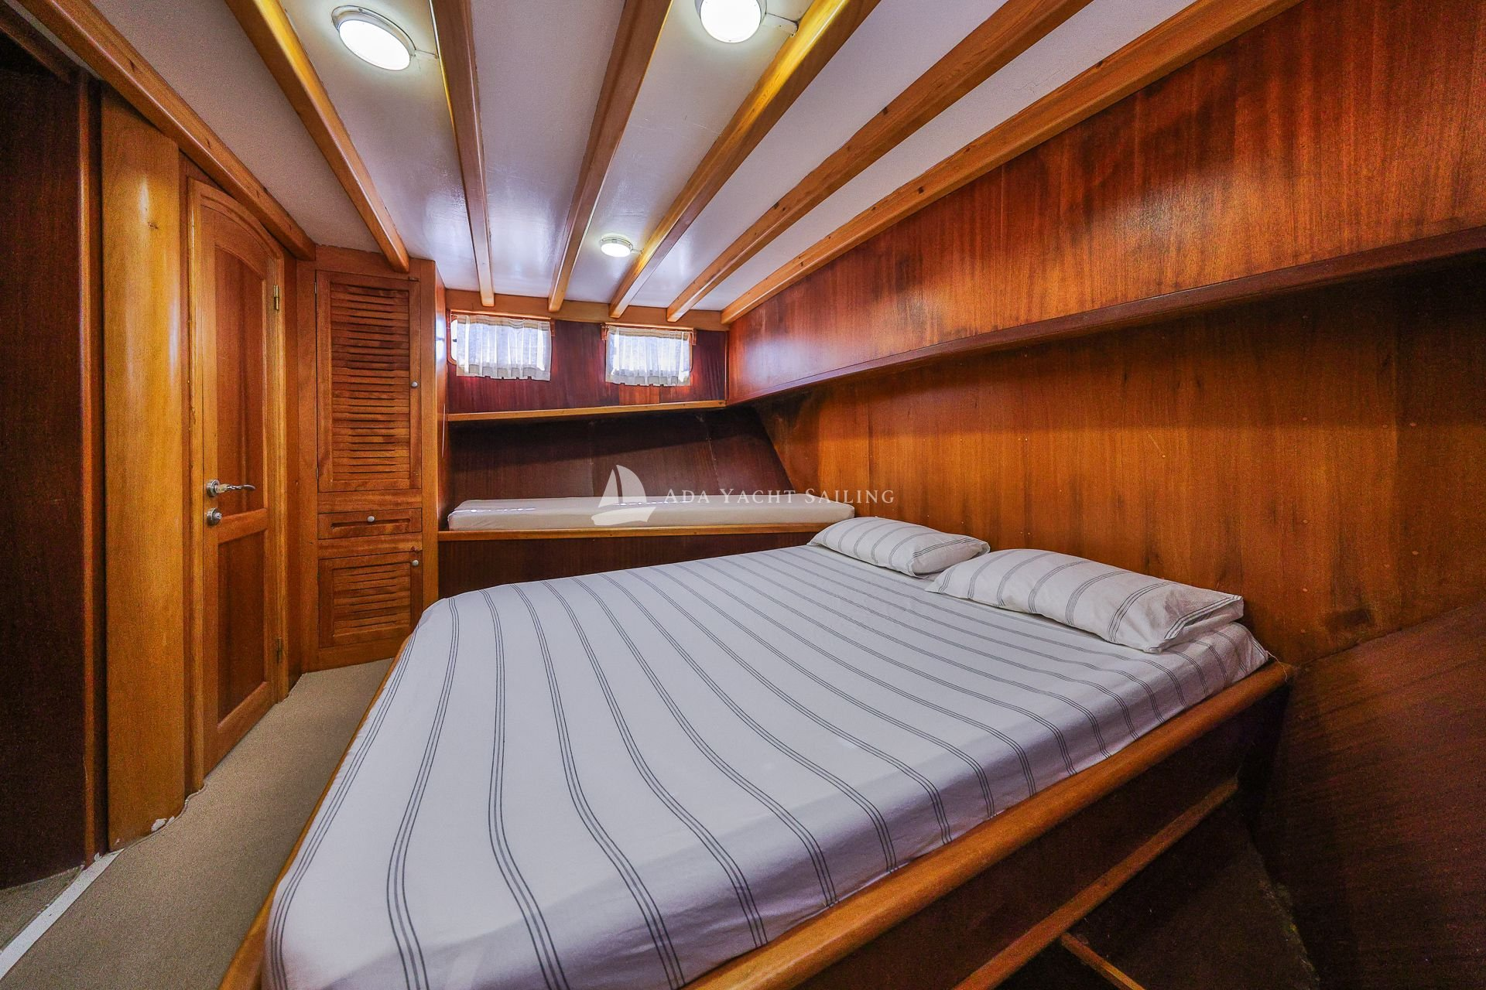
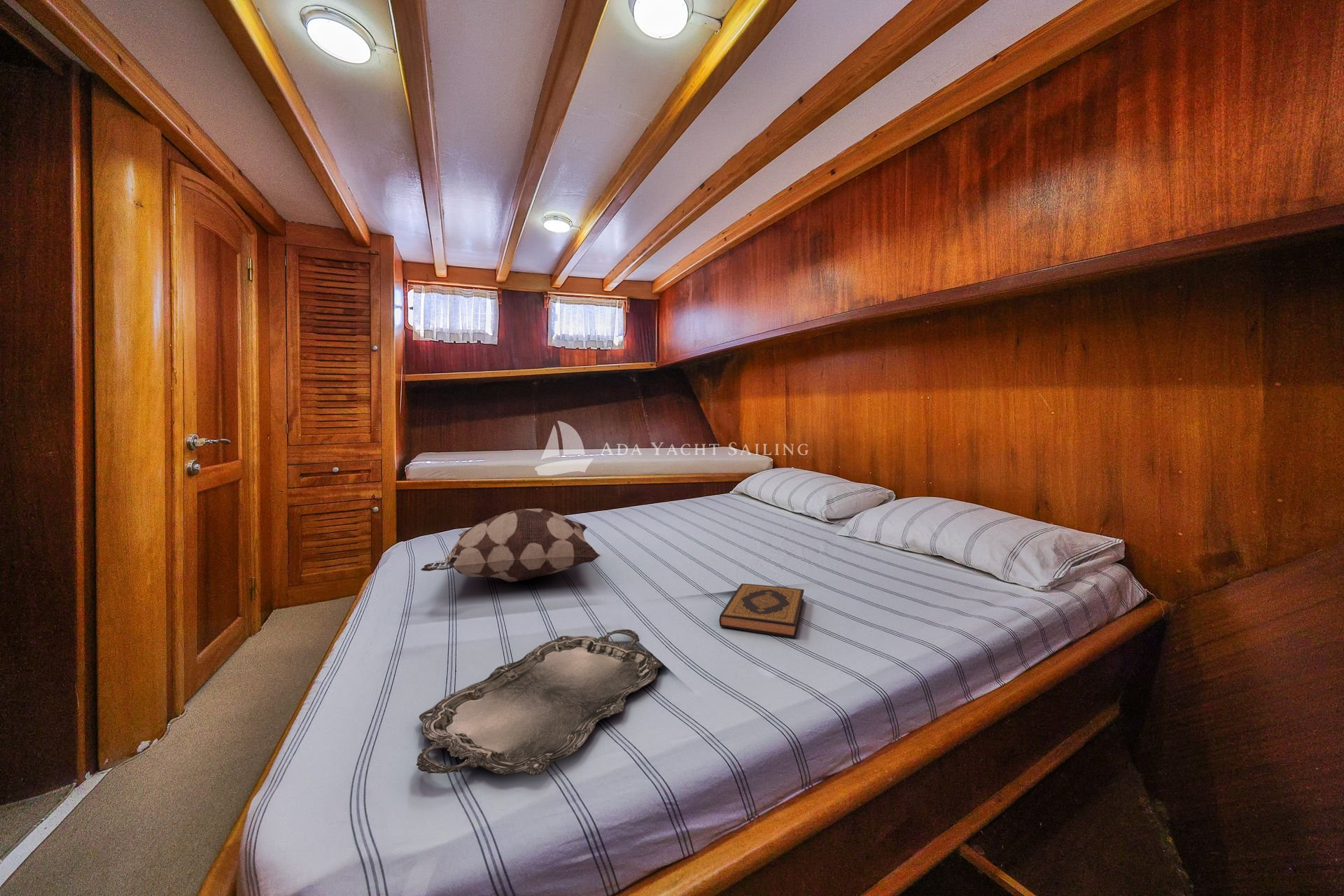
+ hardback book [718,583,804,639]
+ decorative pillow [420,507,601,583]
+ serving tray [416,629,665,776]
